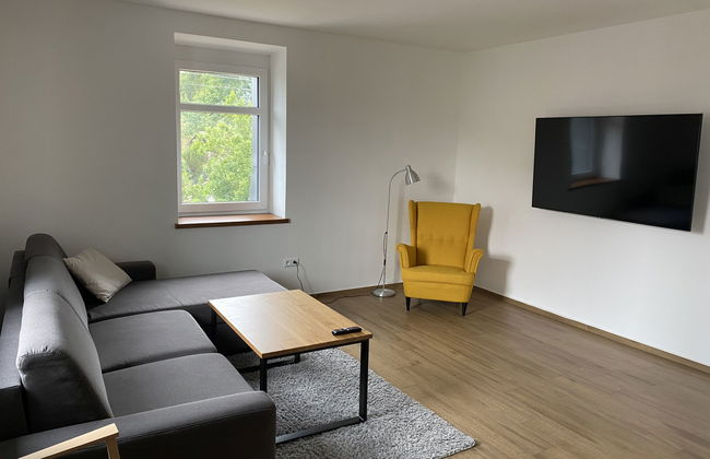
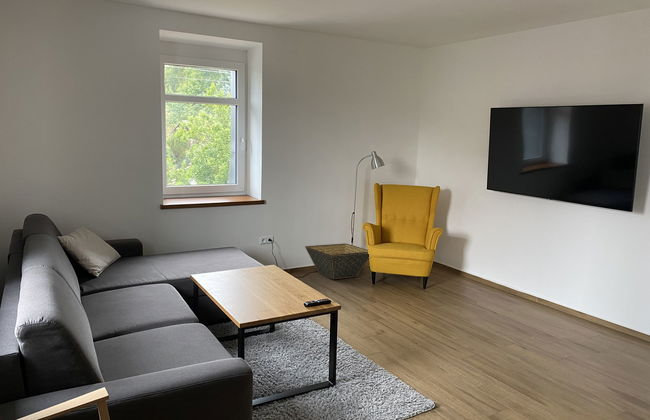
+ basket [304,243,370,280]
